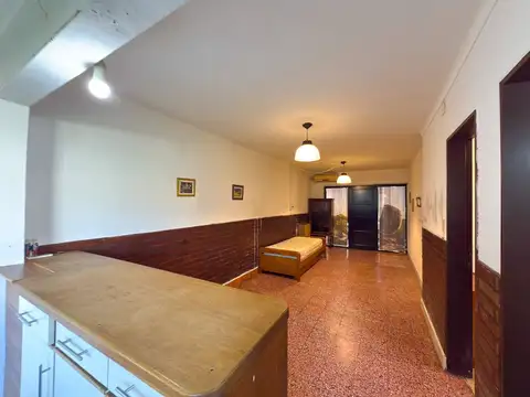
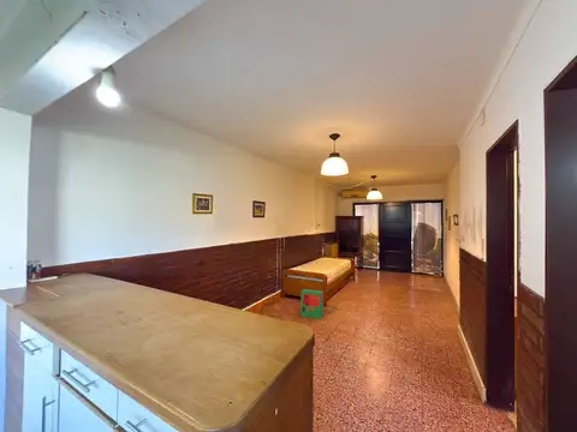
+ cardboard box [299,288,325,320]
